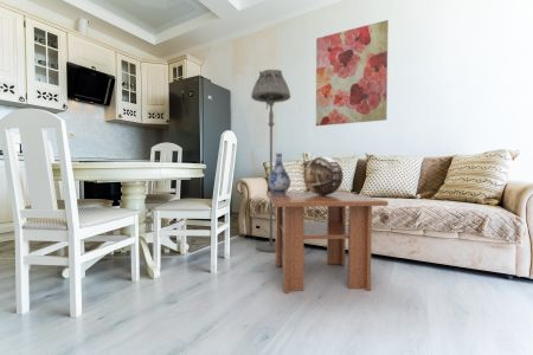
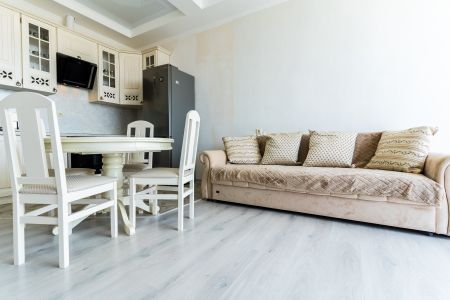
- coffee table [265,191,388,295]
- floor lamp [250,69,293,253]
- vase [266,153,291,194]
- decorative bowl [302,156,345,195]
- wall art [315,19,390,127]
